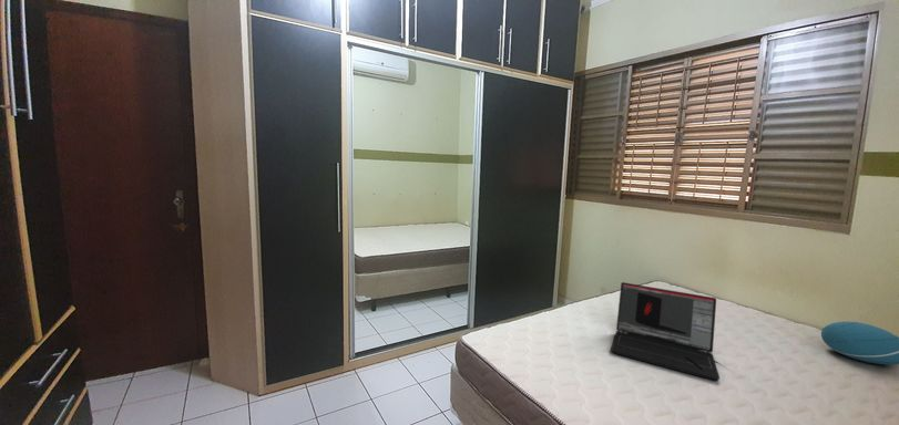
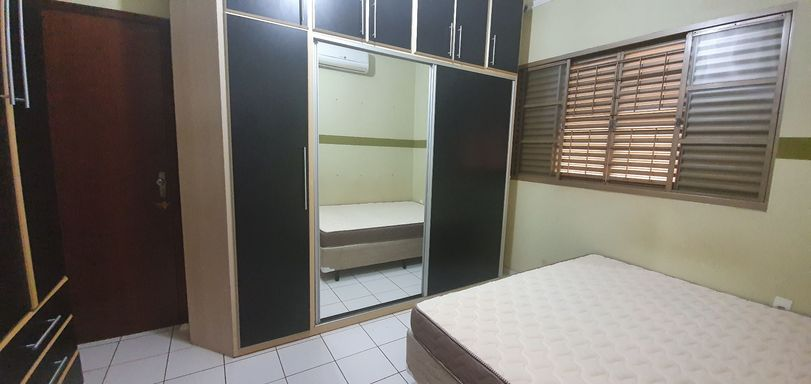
- laptop [610,281,721,382]
- cushion [820,321,899,366]
